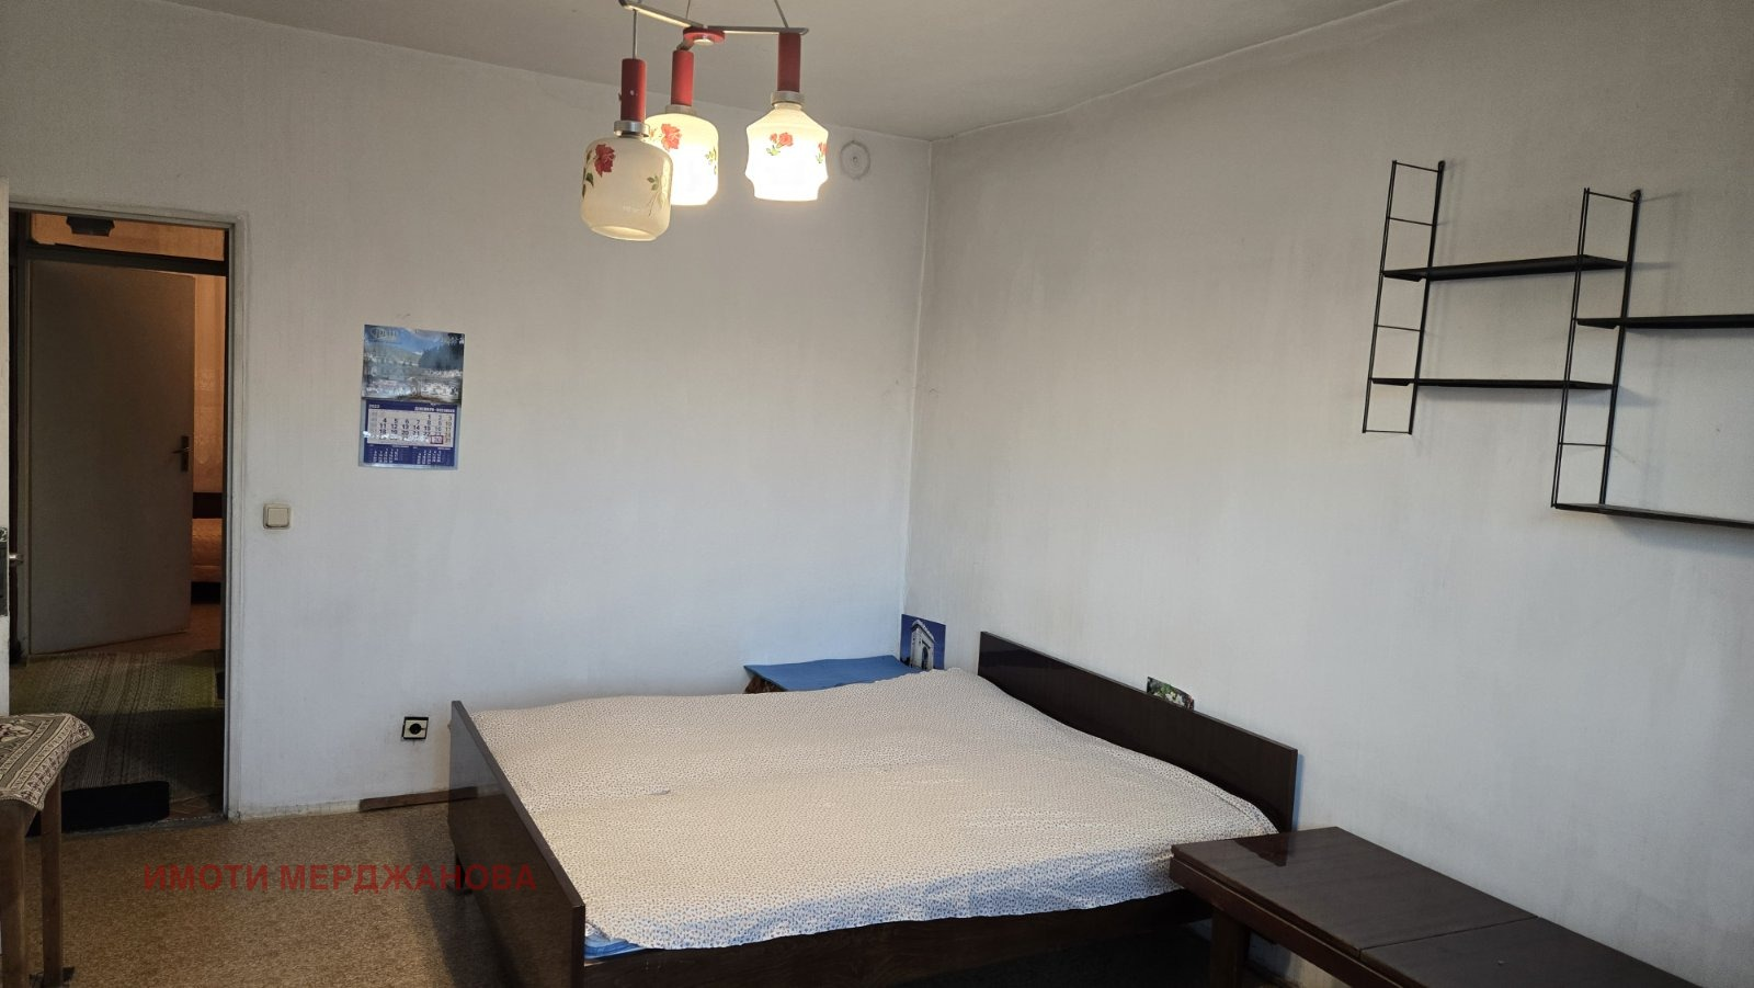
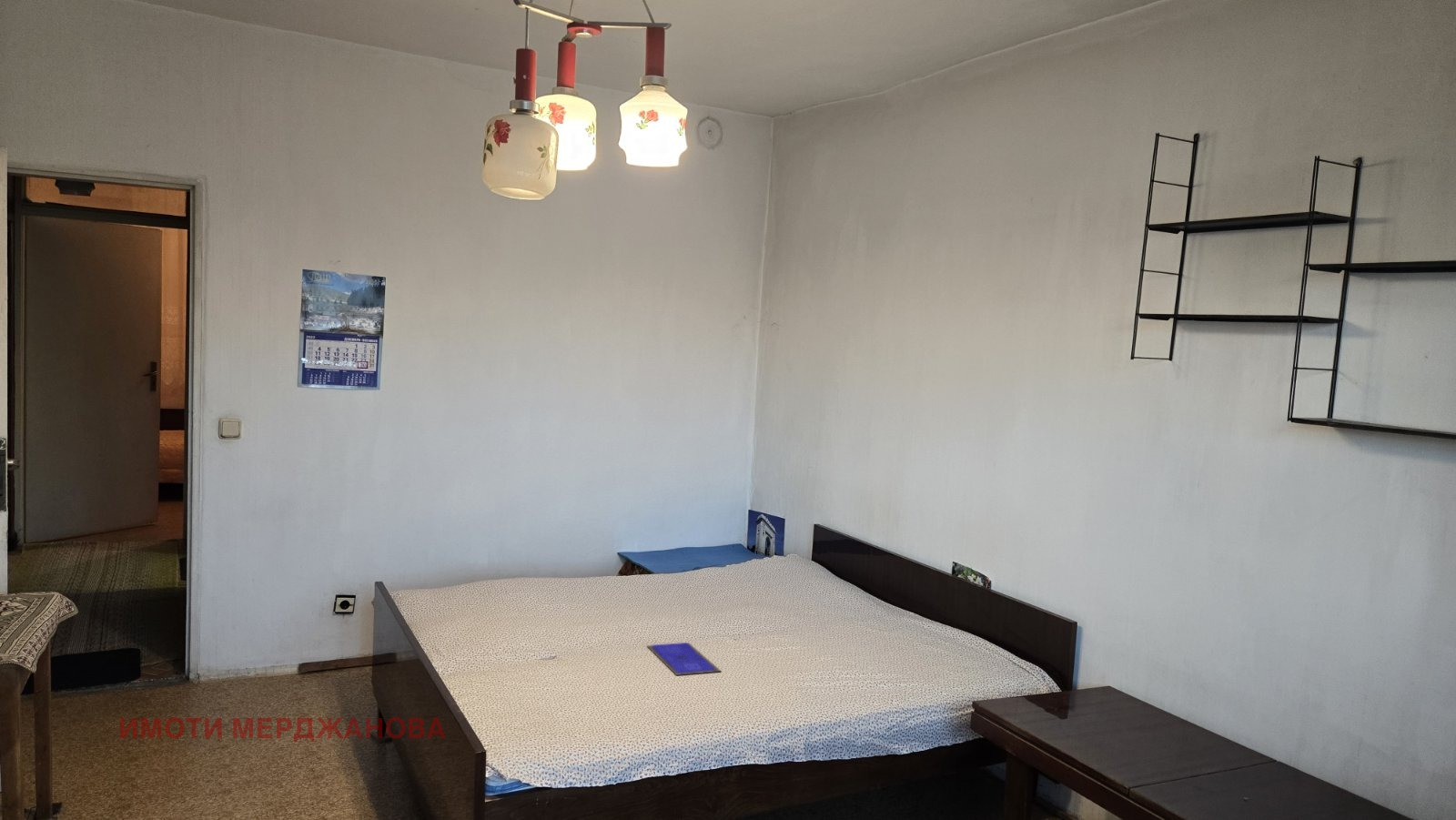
+ booklet [646,642,723,676]
